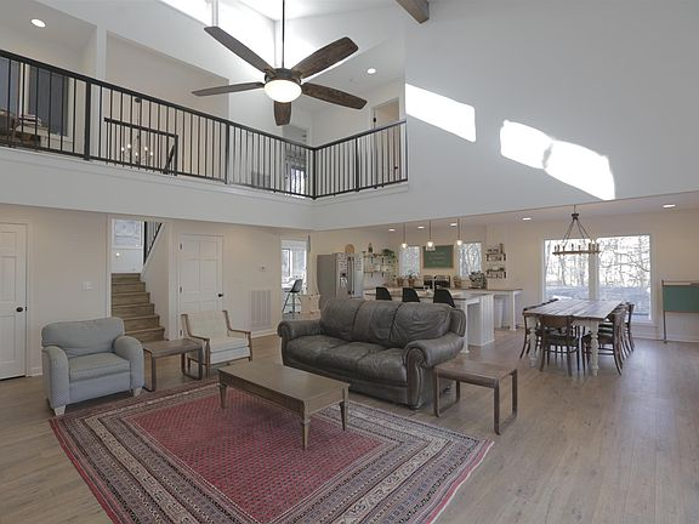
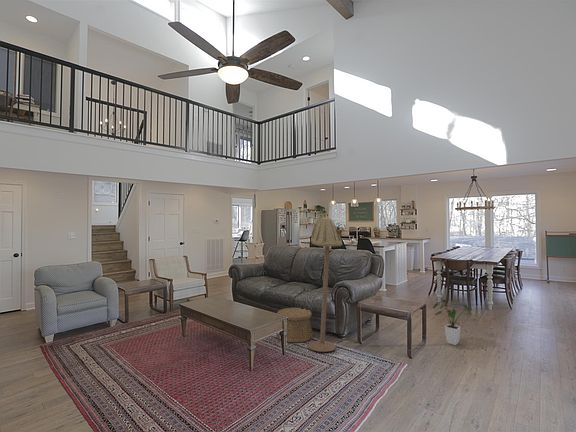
+ basket [276,307,314,343]
+ floor lamp [307,215,343,353]
+ house plant [432,297,473,346]
